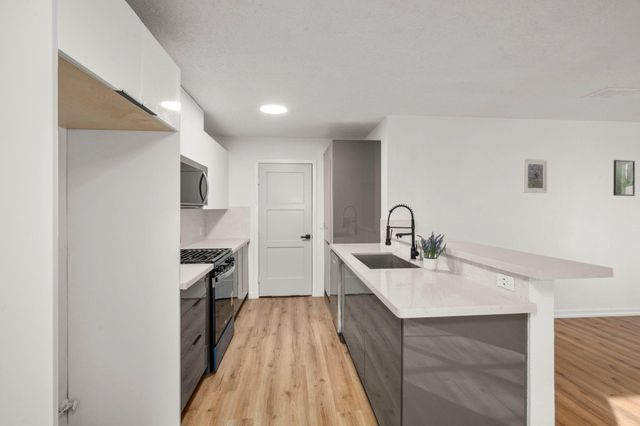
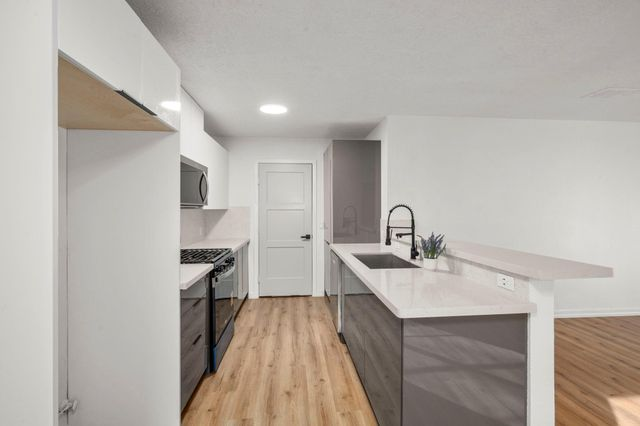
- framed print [612,159,636,197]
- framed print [522,158,549,194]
